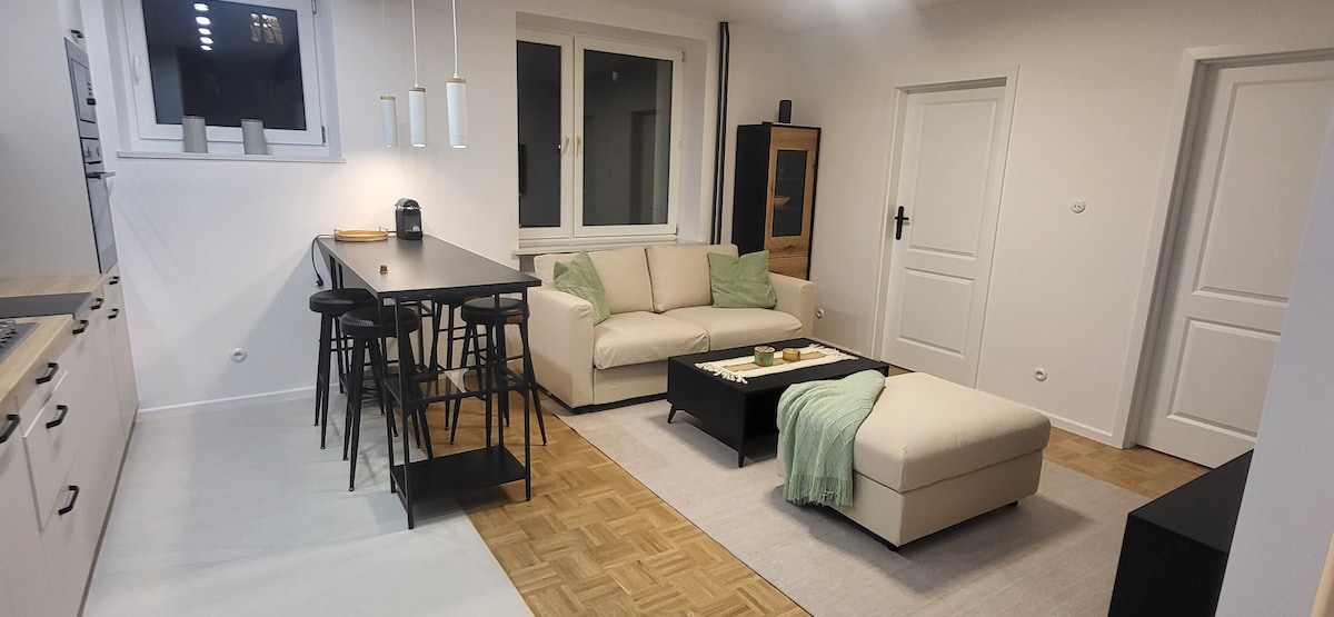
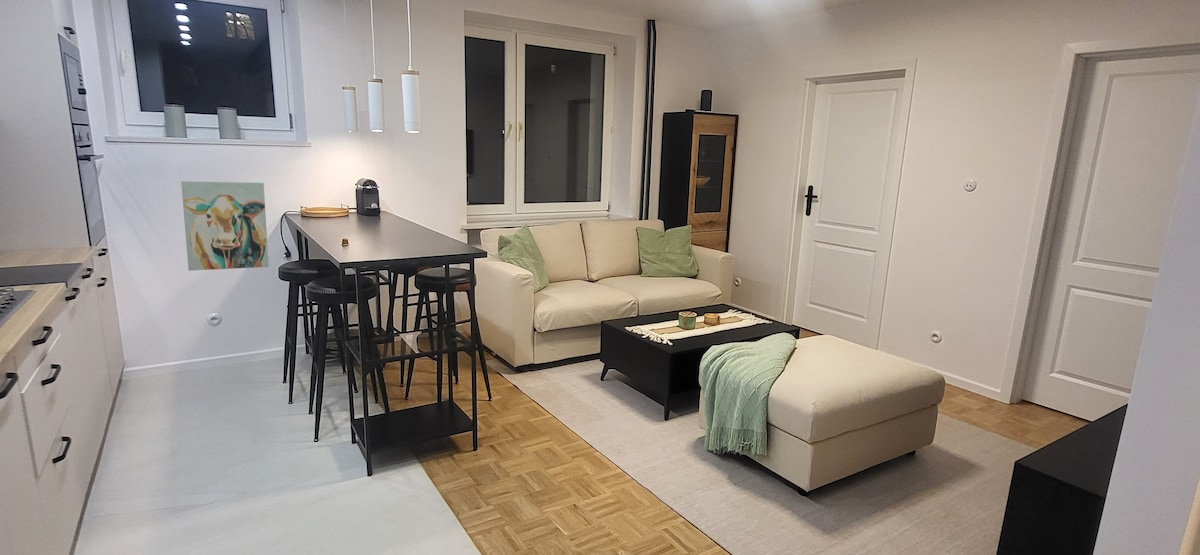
+ wall art [180,180,270,272]
